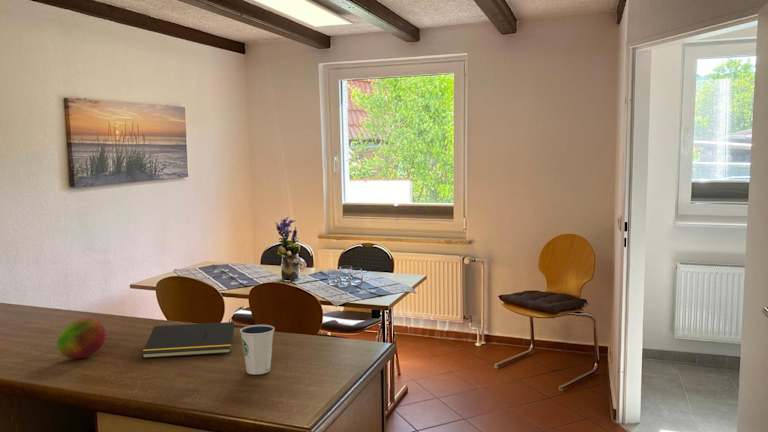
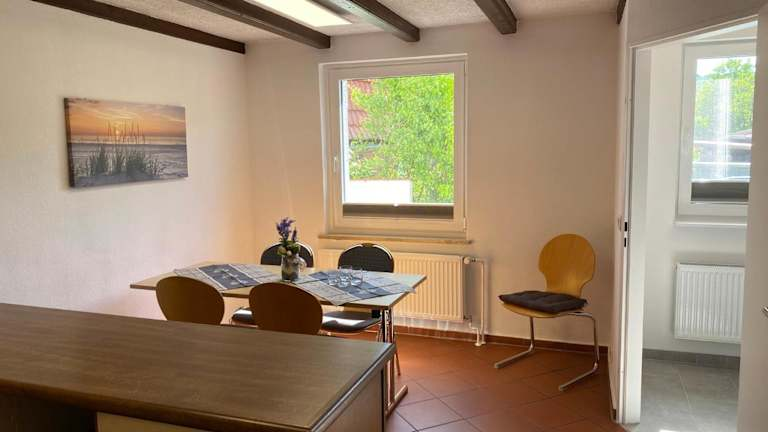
- fruit [56,318,108,359]
- dixie cup [239,324,275,375]
- notepad [141,321,236,359]
